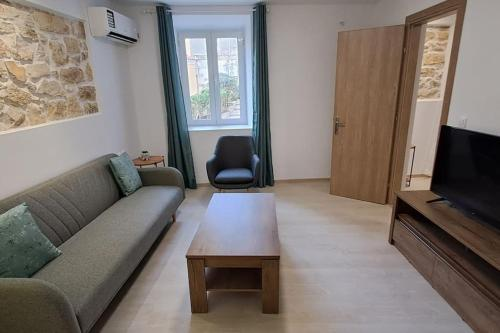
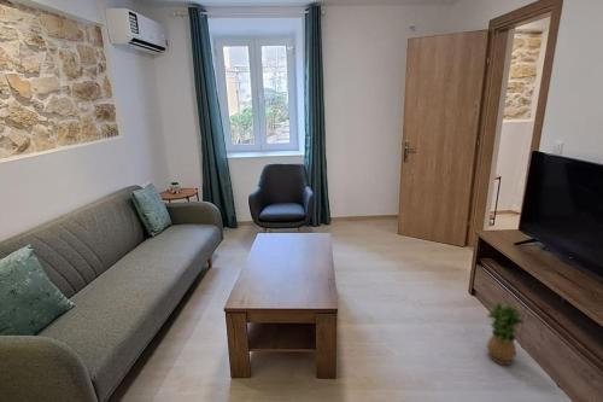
+ potted plant [486,302,526,366]
